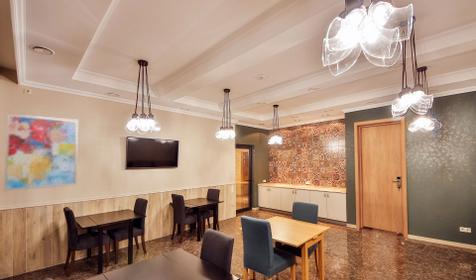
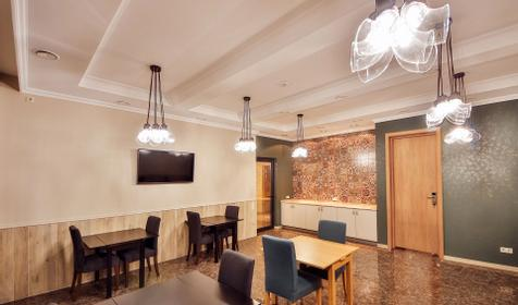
- wall art [3,113,79,192]
